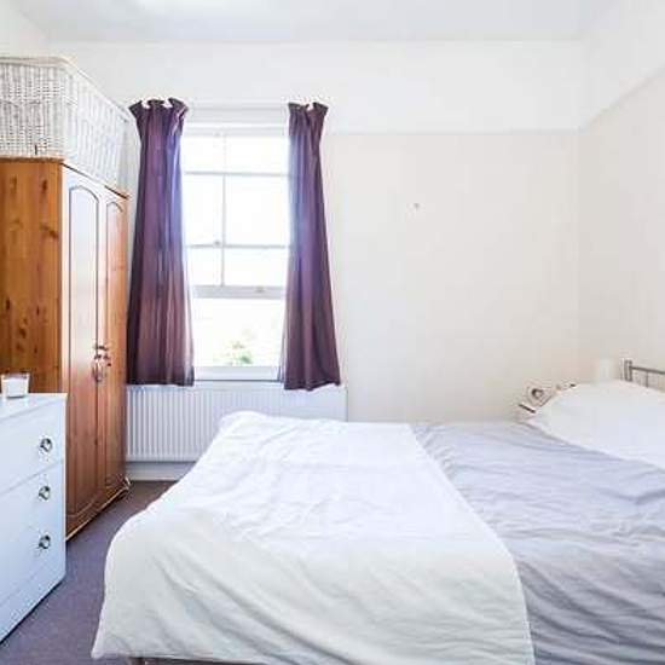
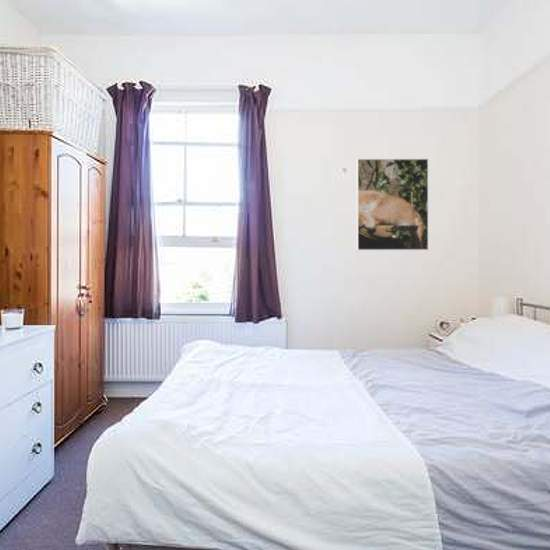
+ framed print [356,158,429,251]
